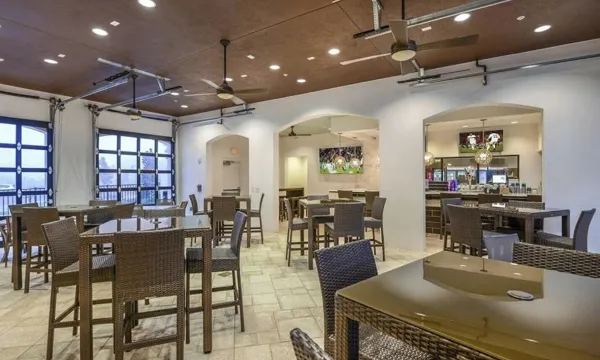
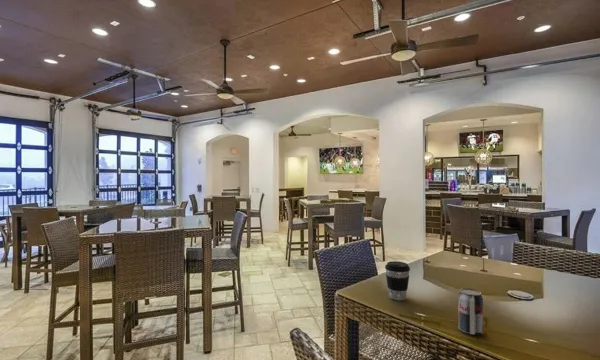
+ coffee cup [384,260,411,301]
+ beverage can [457,287,484,336]
